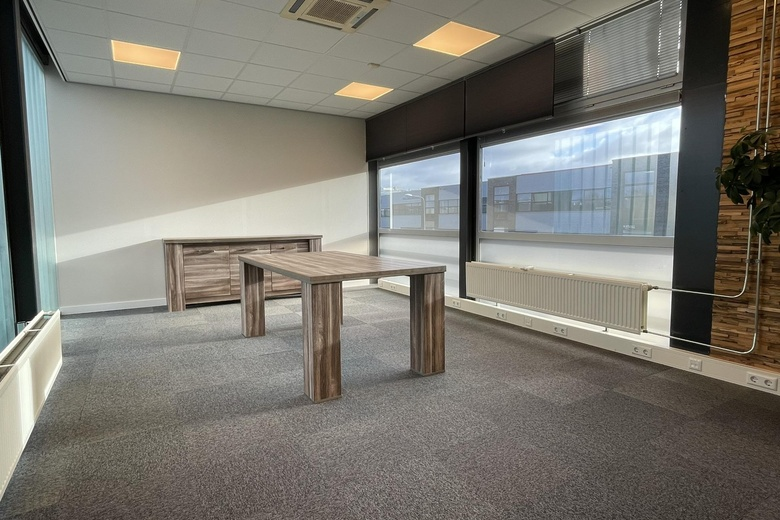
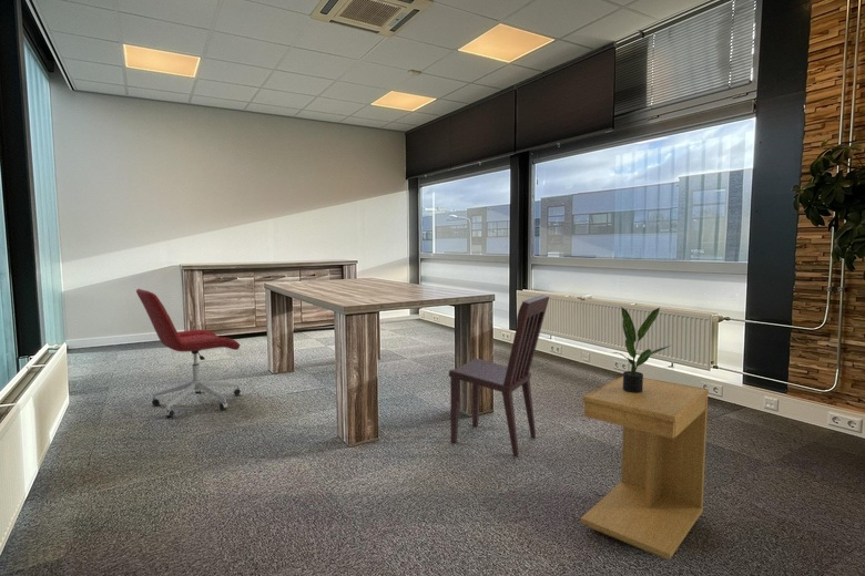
+ potted plant [611,306,673,393]
+ dining chair [448,294,550,457]
+ side table [580,376,710,560]
+ office chair [135,288,242,419]
